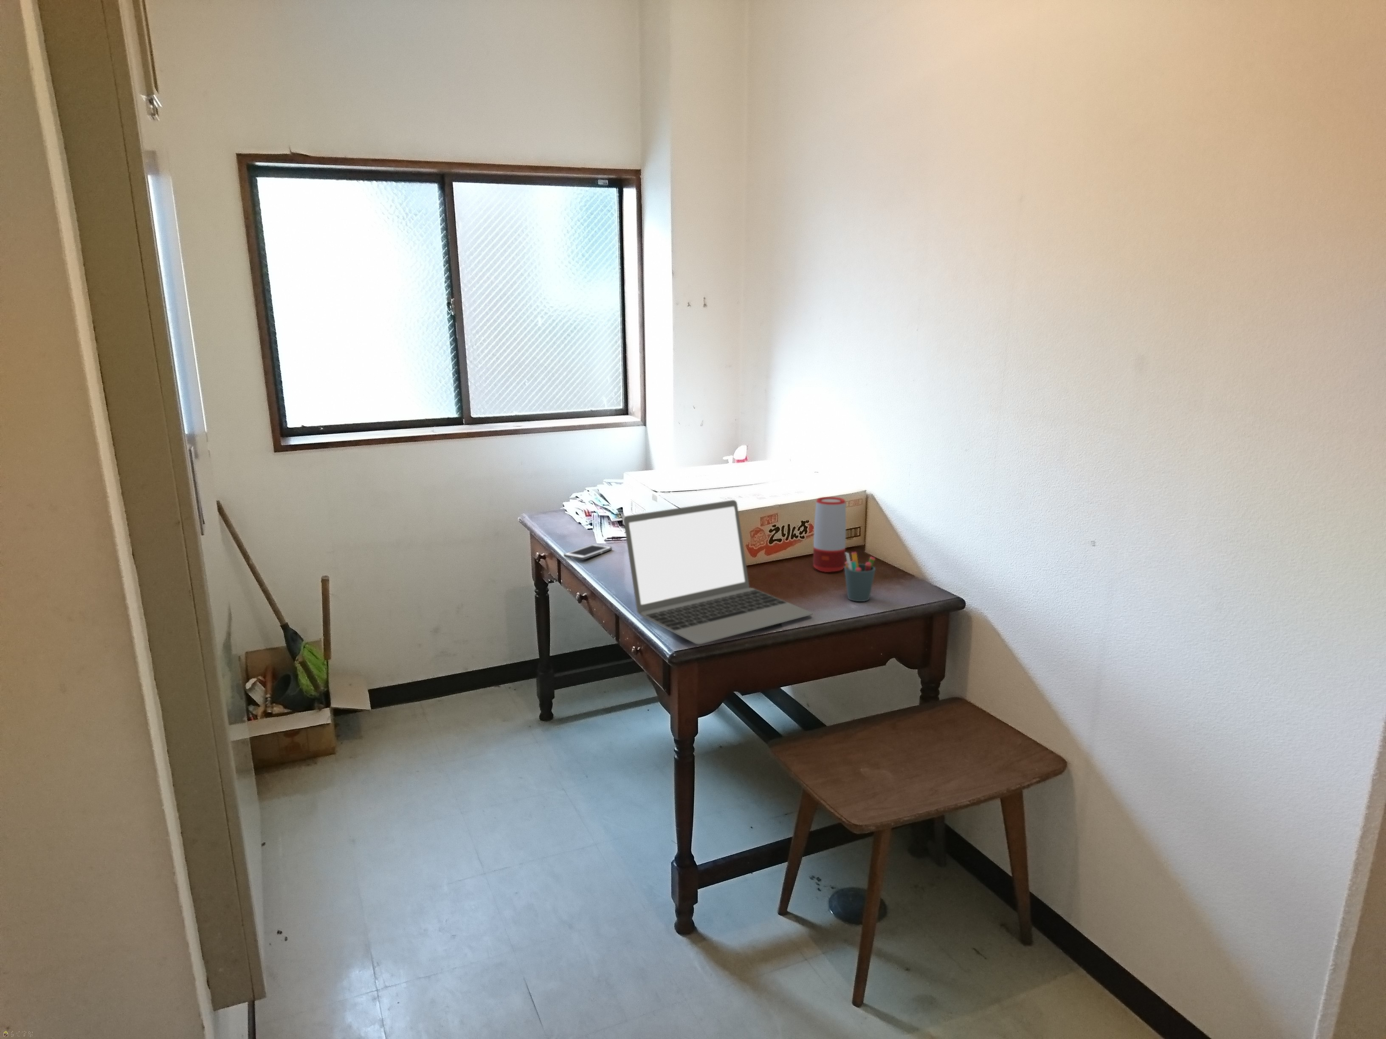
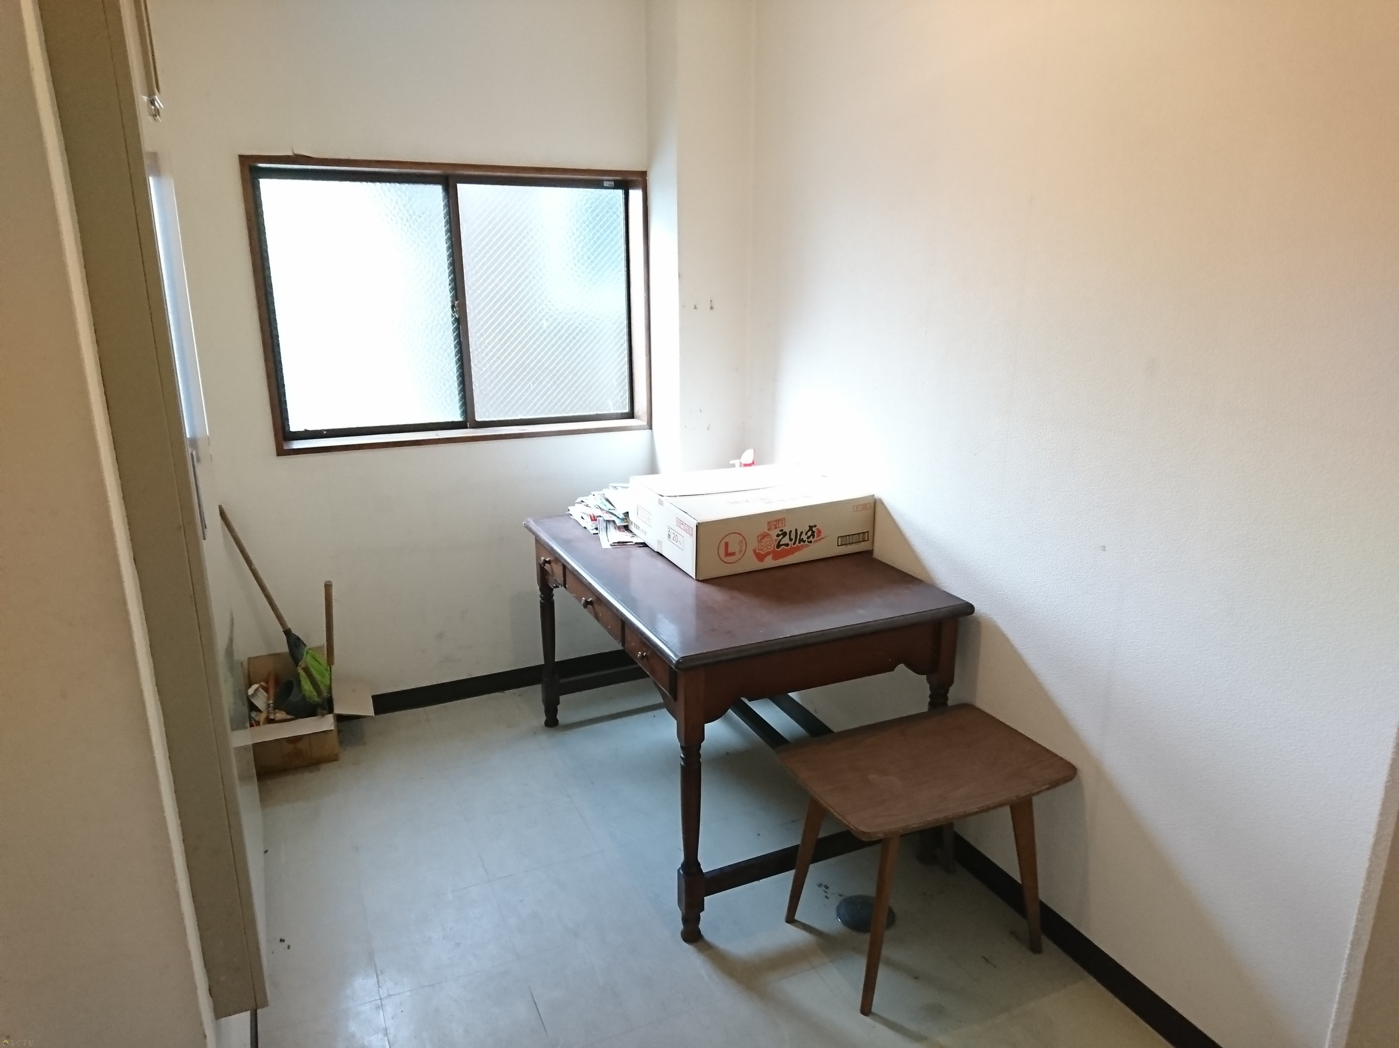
- speaker [813,497,846,573]
- pen holder [844,551,876,601]
- laptop [623,500,813,645]
- cell phone [563,544,612,561]
